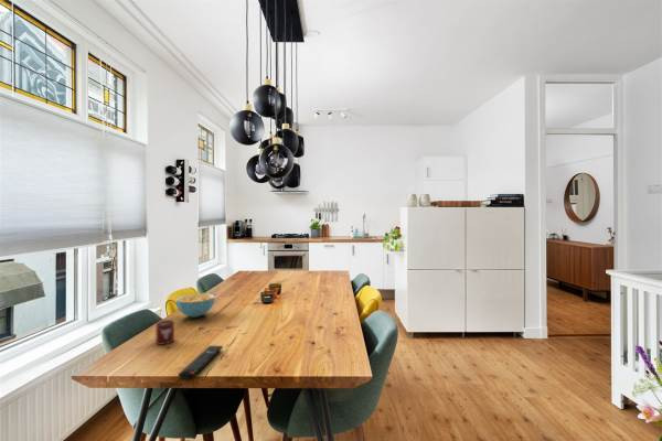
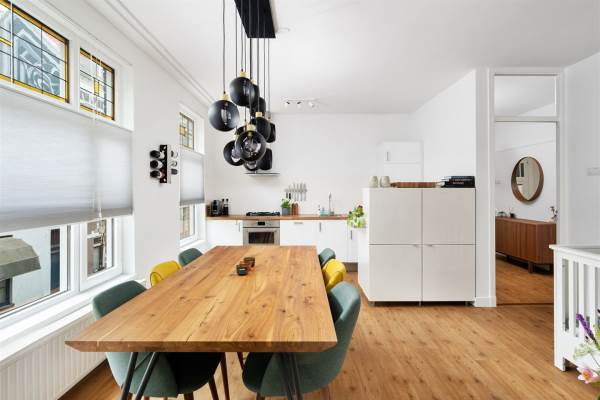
- cup [154,319,175,346]
- remote control [178,345,224,380]
- cereal bowl [174,292,216,319]
